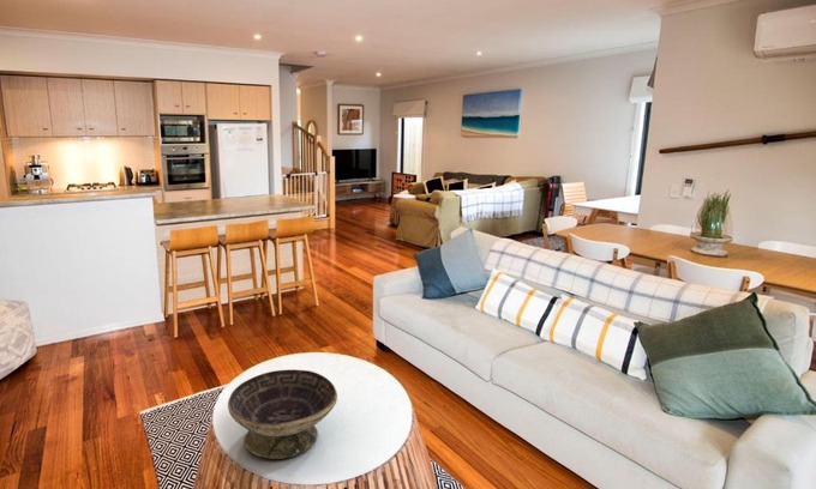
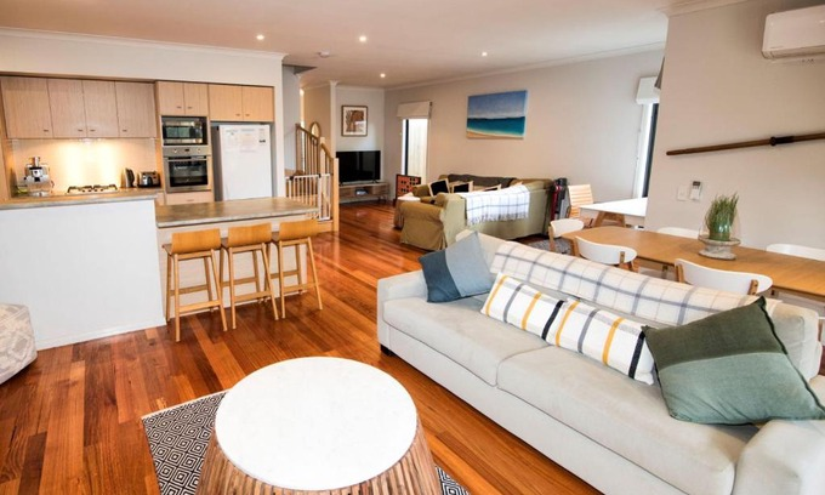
- decorative bowl [227,368,338,460]
